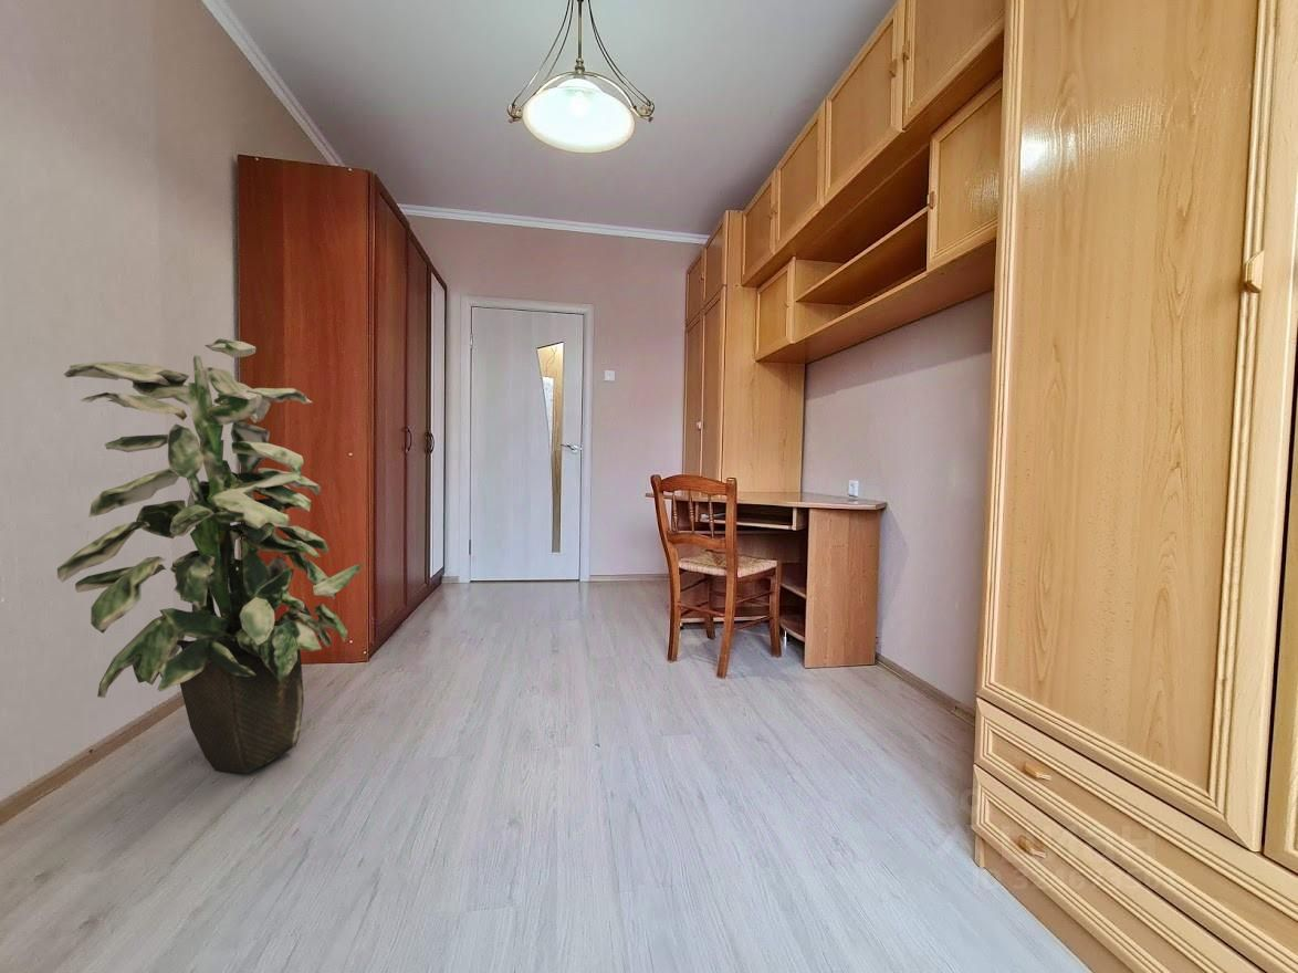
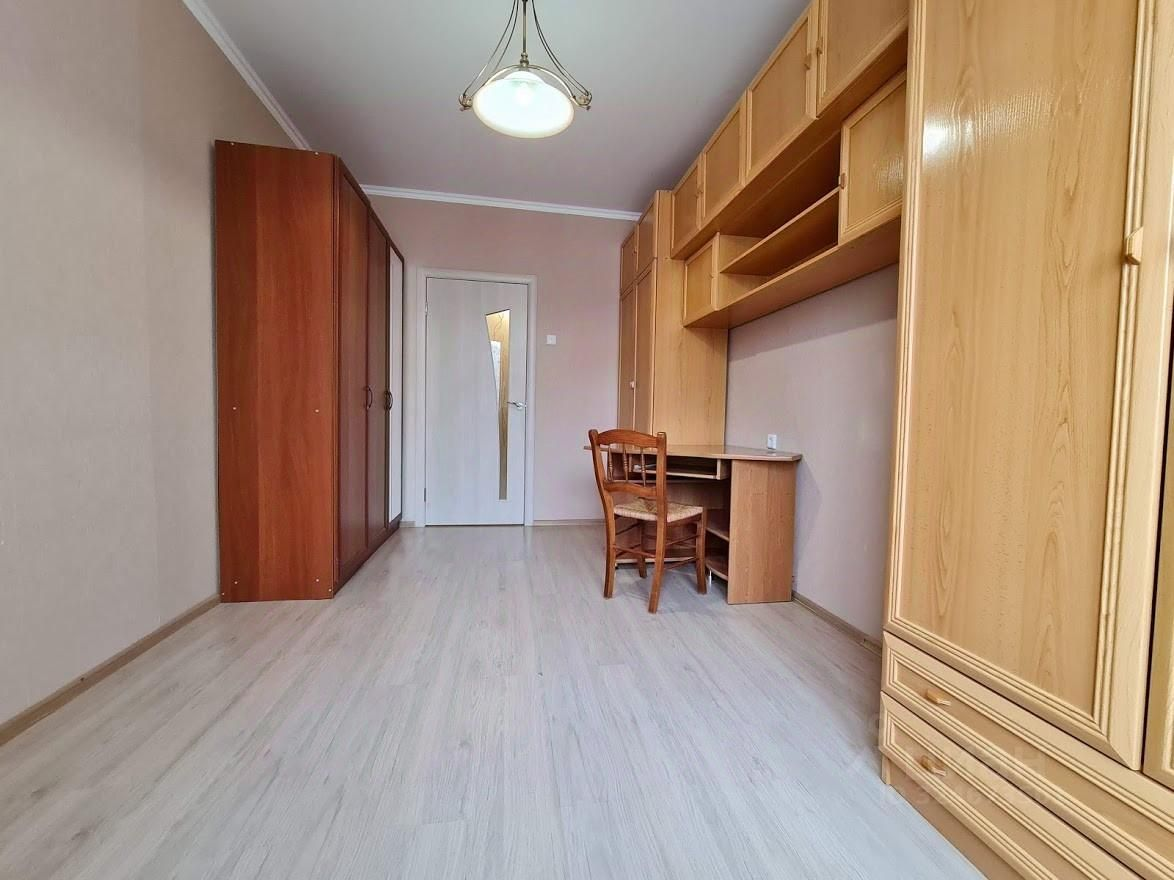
- indoor plant [56,338,364,774]
